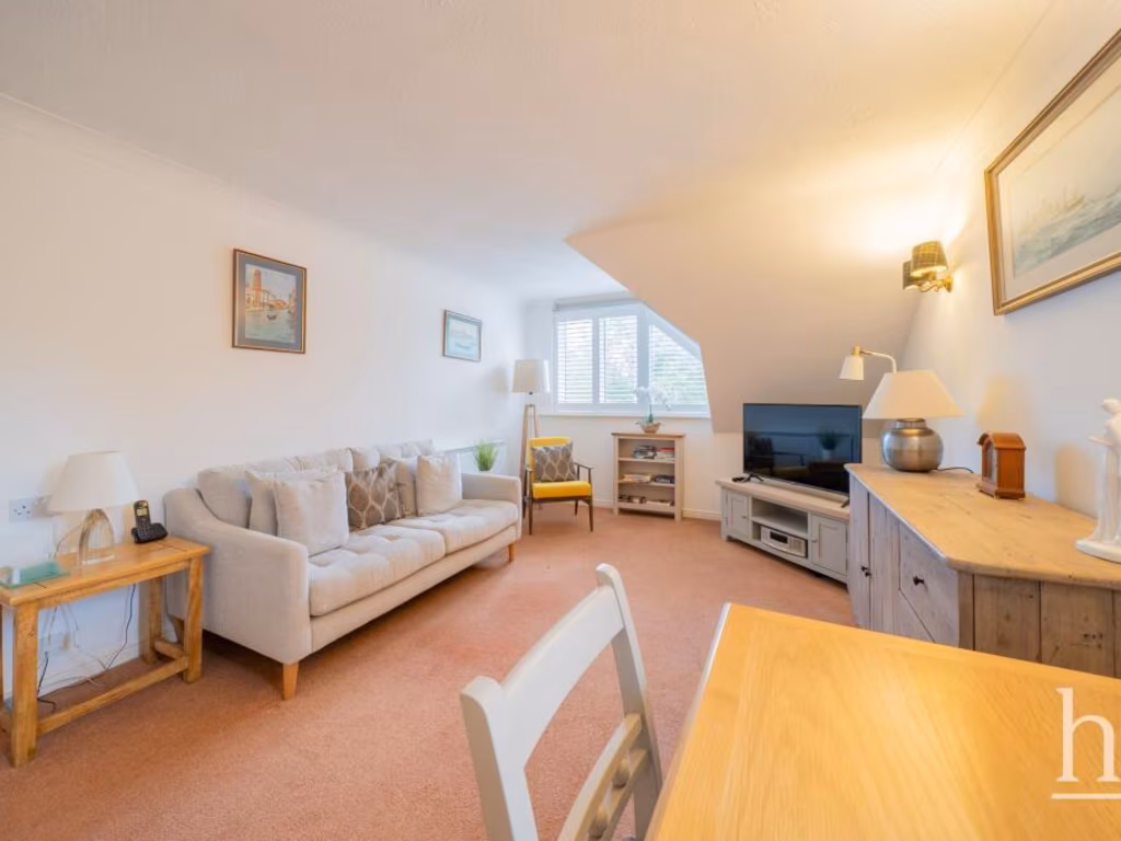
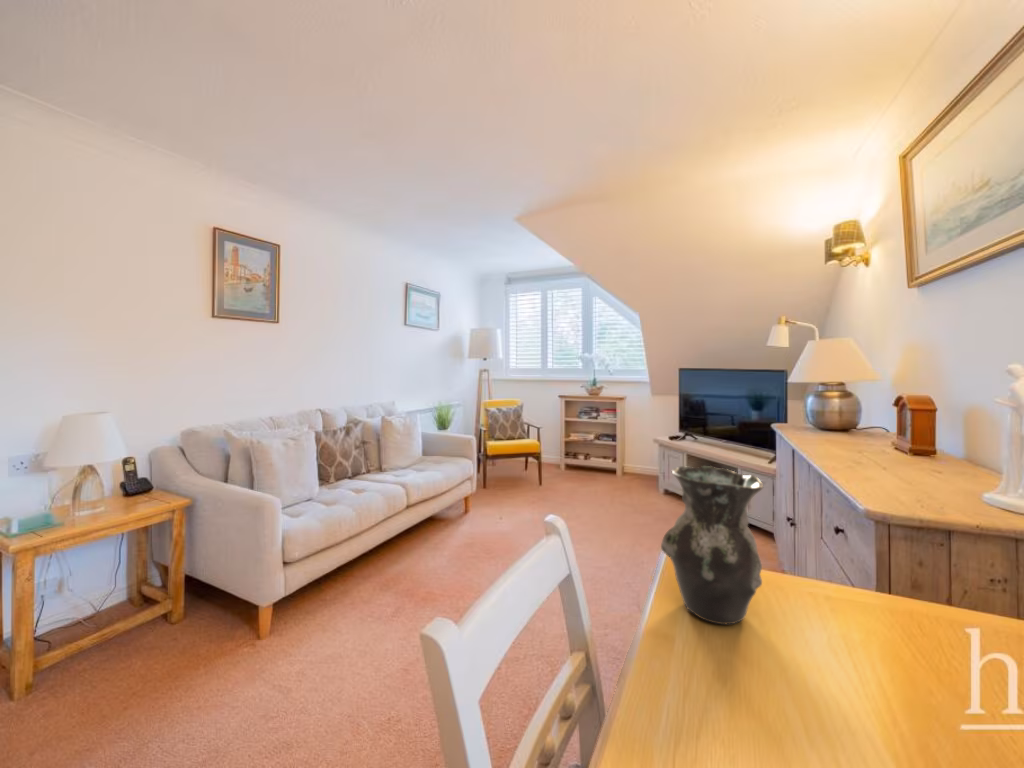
+ vase [660,465,765,626]
